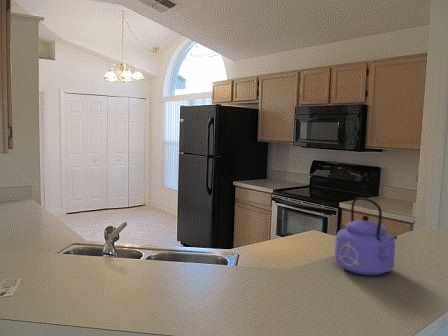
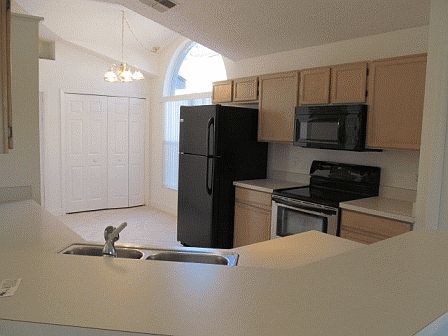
- kettle [333,196,398,277]
